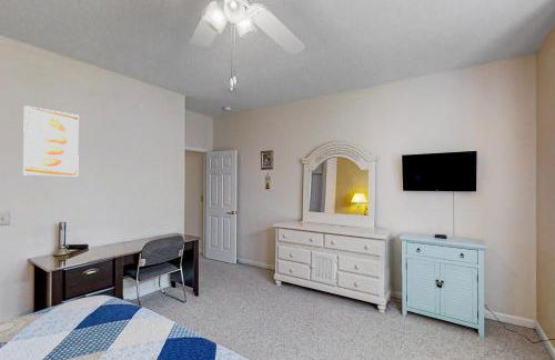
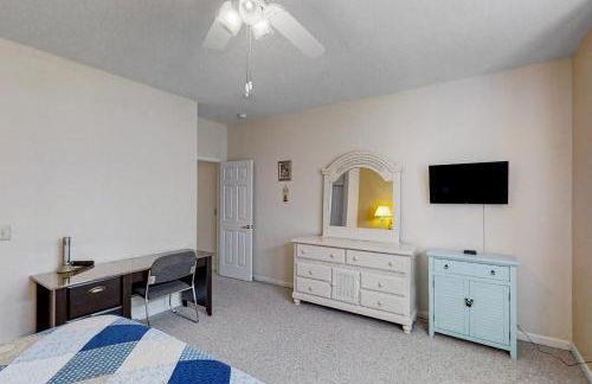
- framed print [22,104,80,177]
